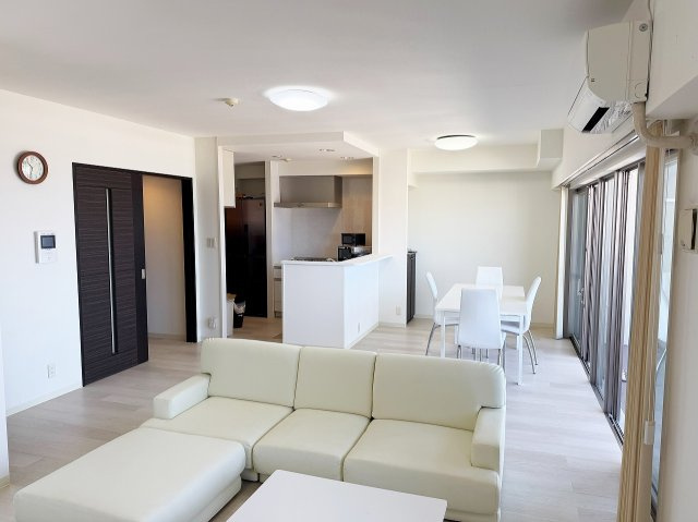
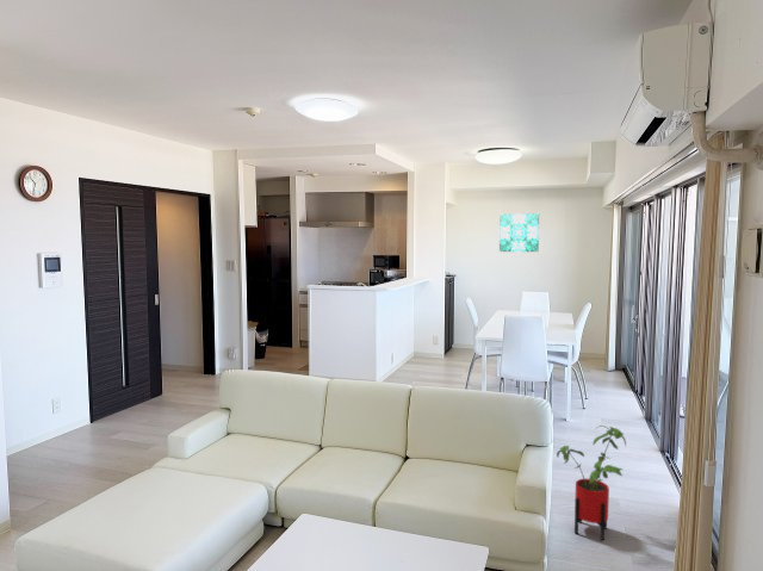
+ house plant [556,424,627,541]
+ wall art [498,212,540,253]
